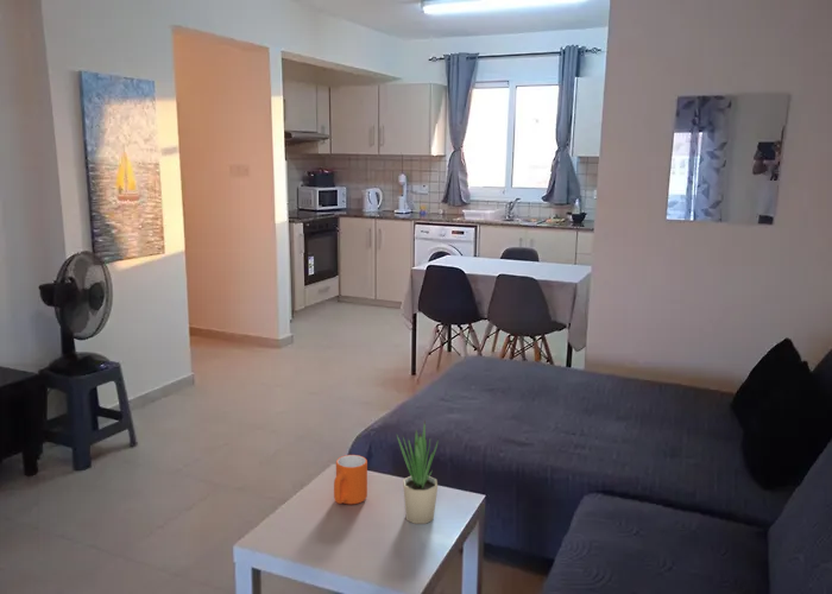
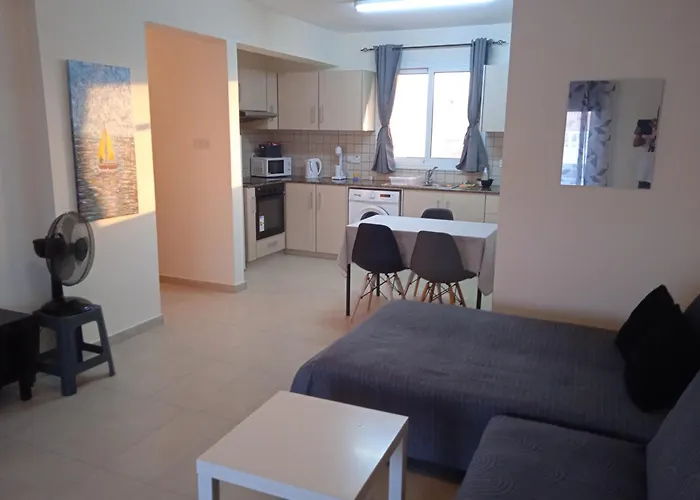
- mug [333,454,368,505]
- potted plant [396,418,440,525]
